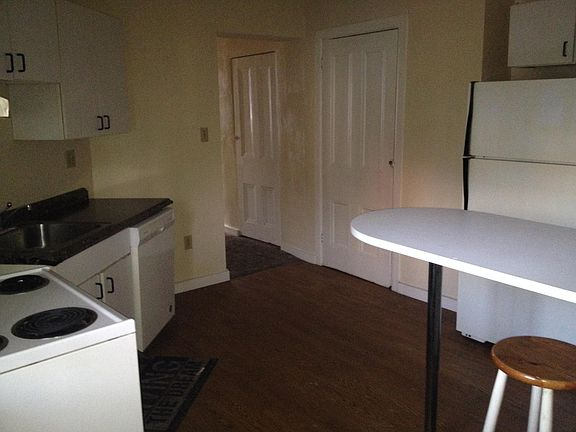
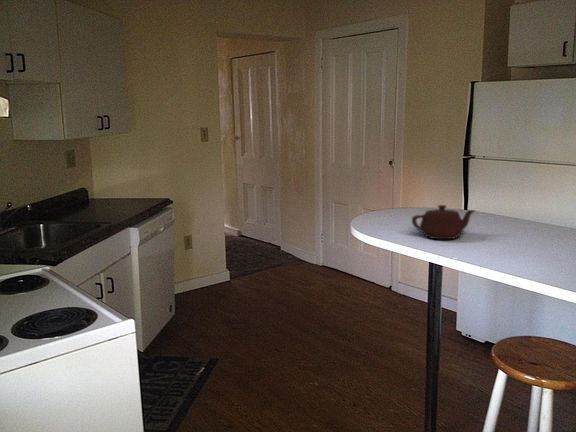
+ teapot [411,204,476,241]
